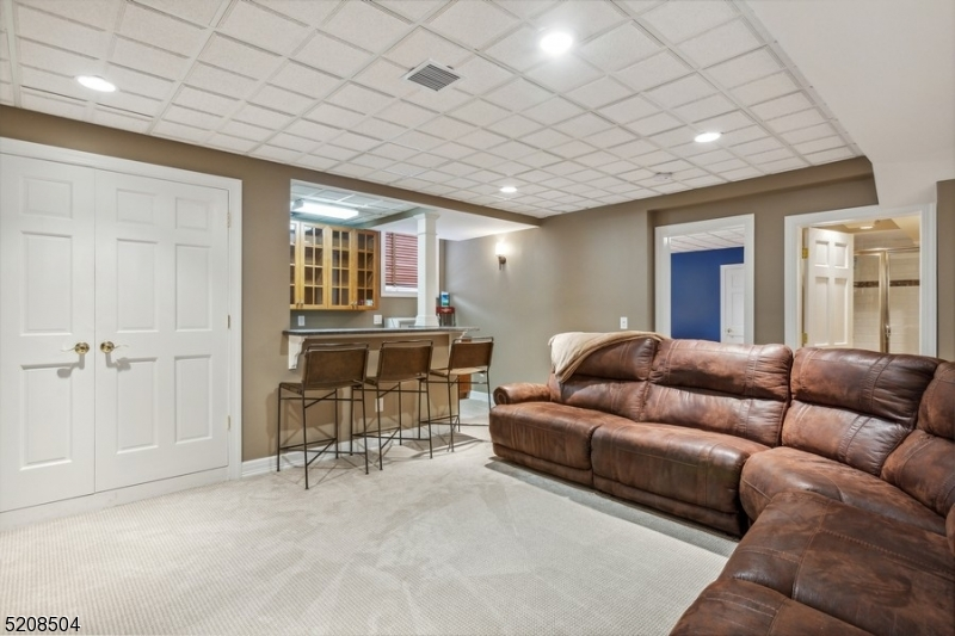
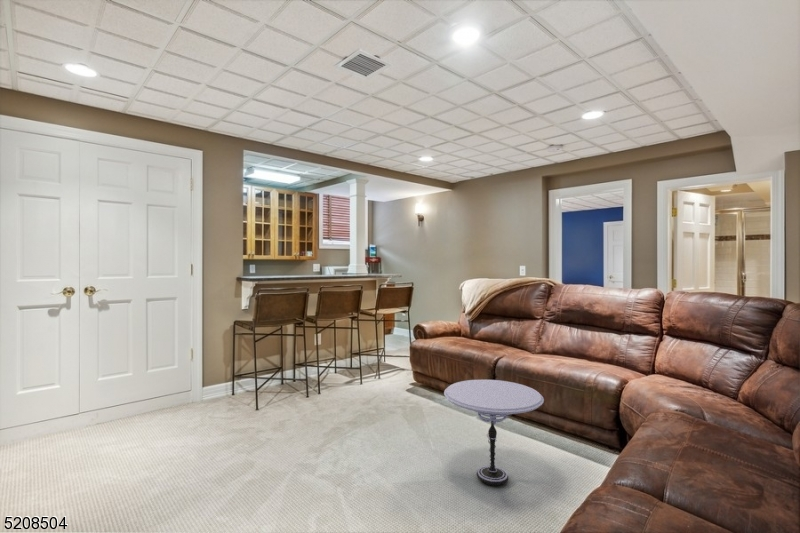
+ side table [443,379,545,487]
